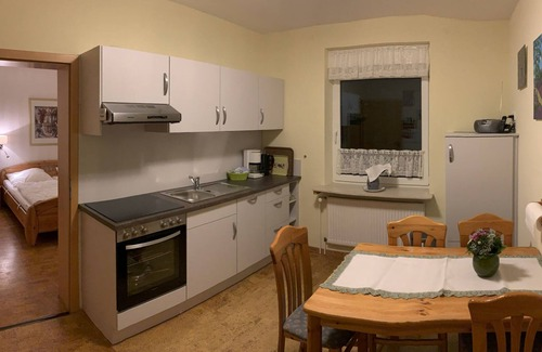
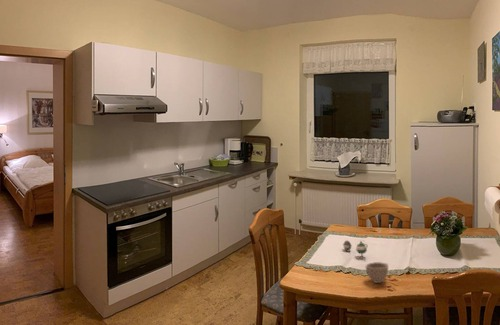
+ teapot [342,240,368,258]
+ cup [365,261,389,284]
